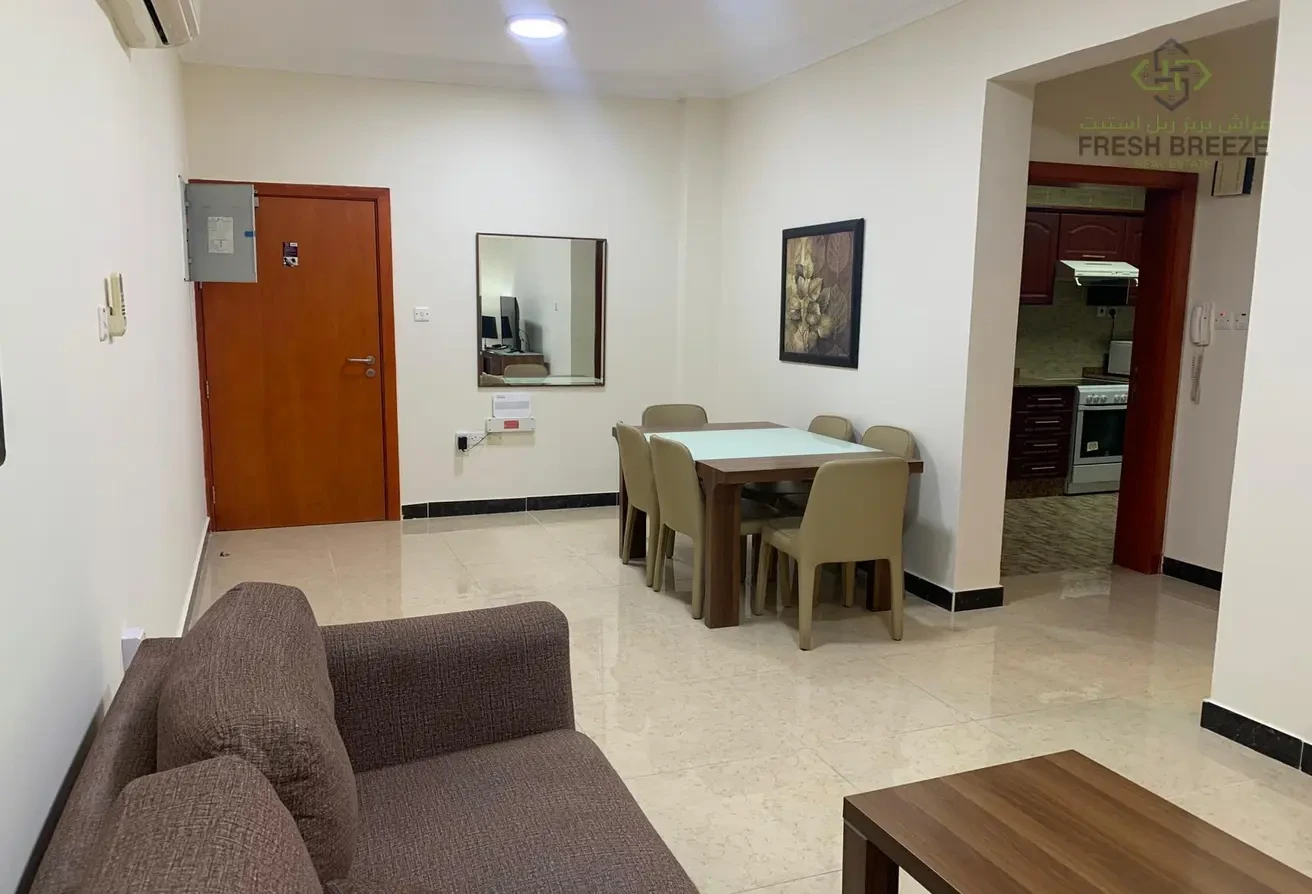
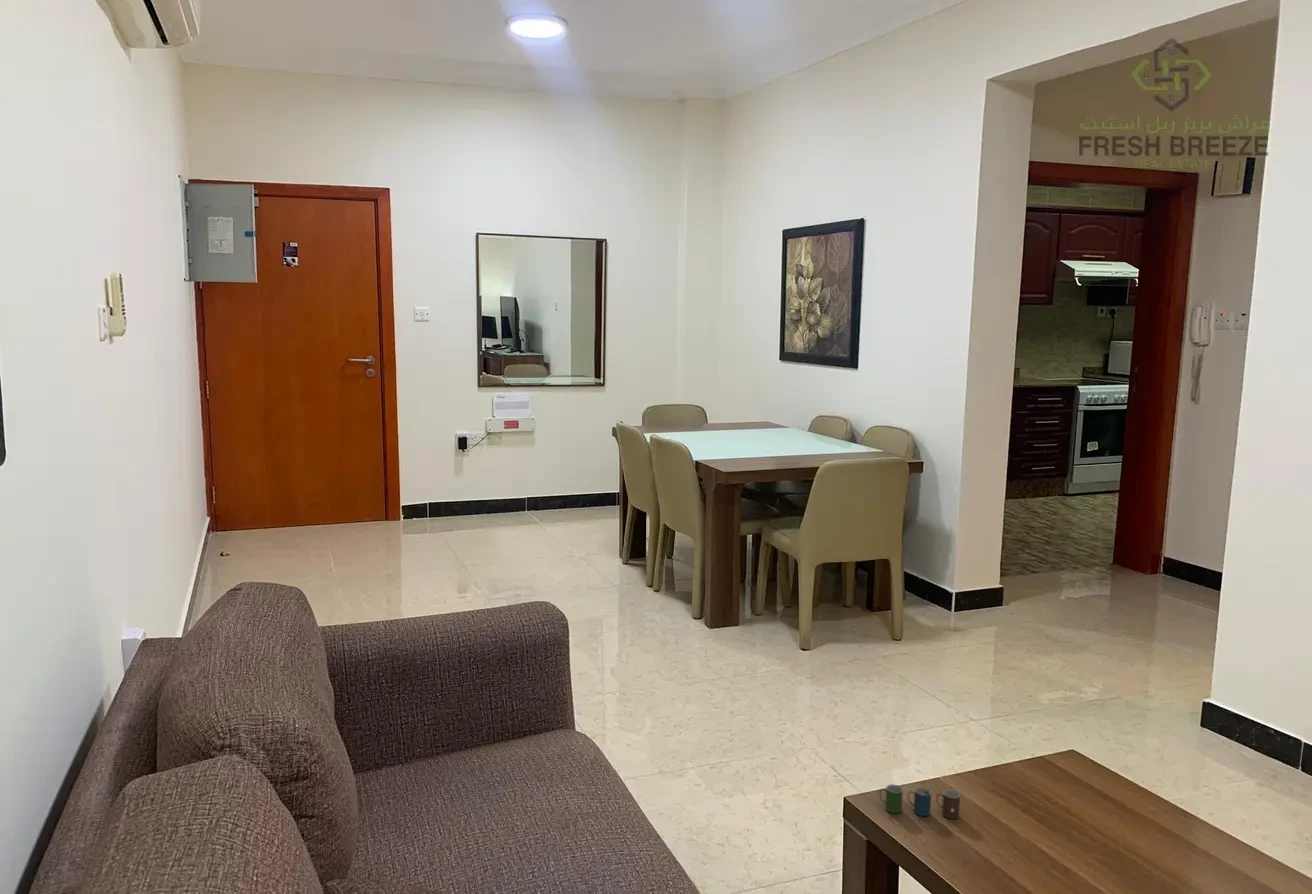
+ cup [878,783,961,820]
